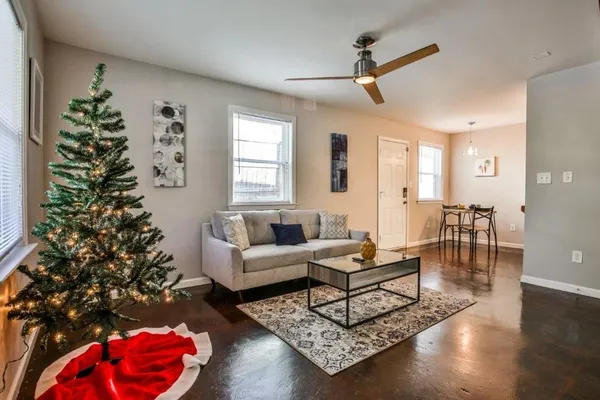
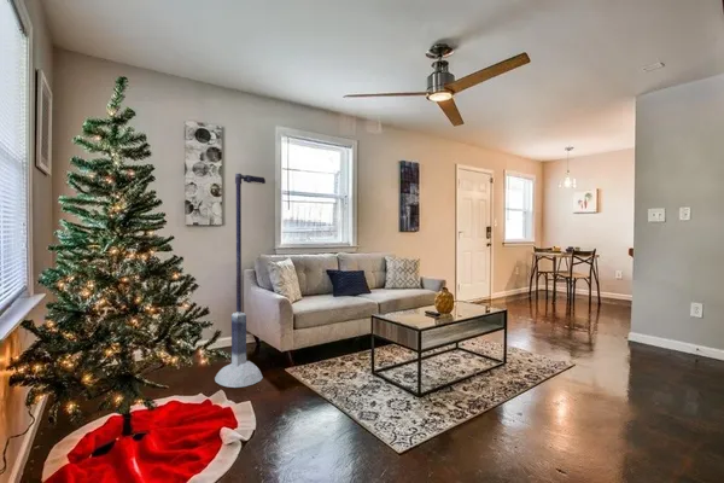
+ floor lamp [214,171,267,389]
